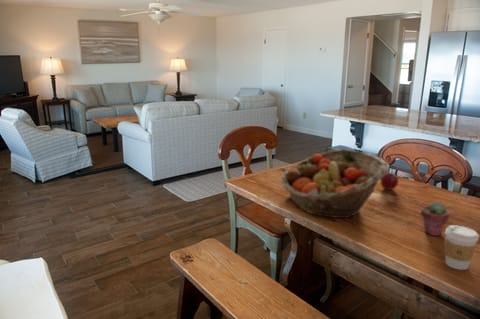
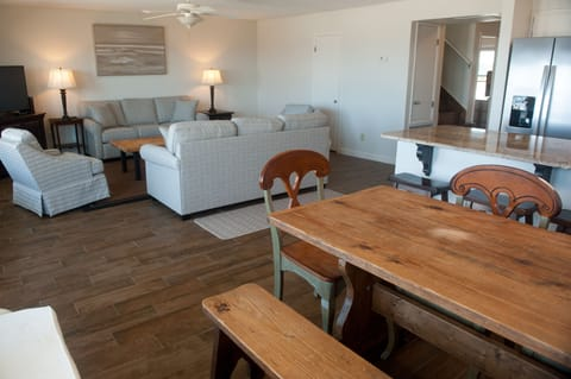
- fruit basket [280,148,389,219]
- apple [379,172,399,191]
- coffee cup [444,224,480,271]
- potted succulent [420,201,450,237]
